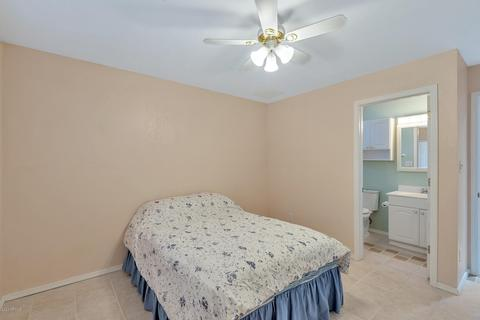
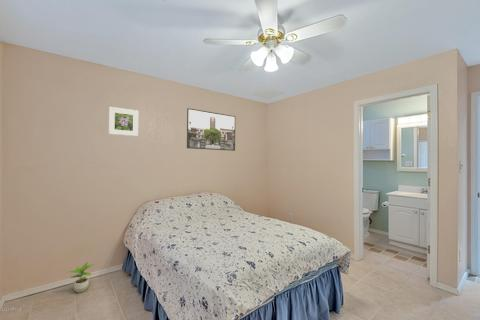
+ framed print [108,106,139,137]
+ potted plant [68,261,95,294]
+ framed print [186,107,236,152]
